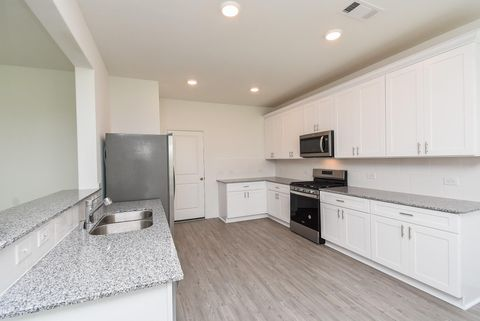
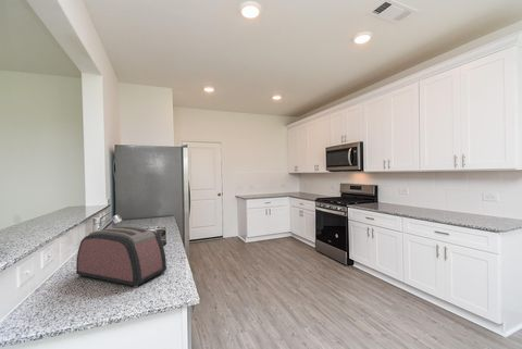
+ toaster [75,225,167,288]
